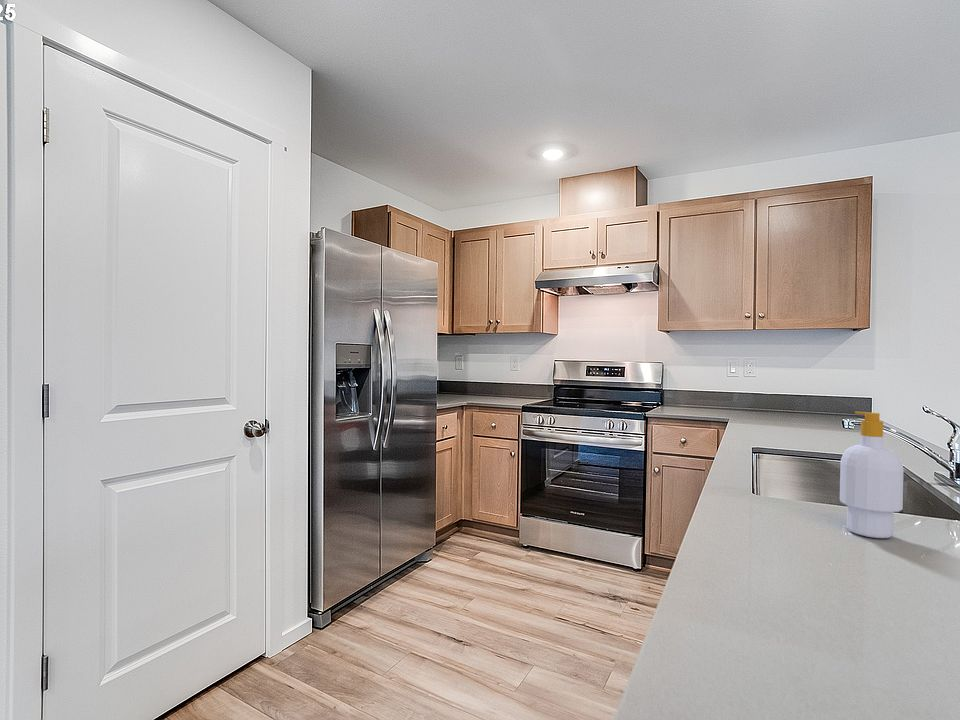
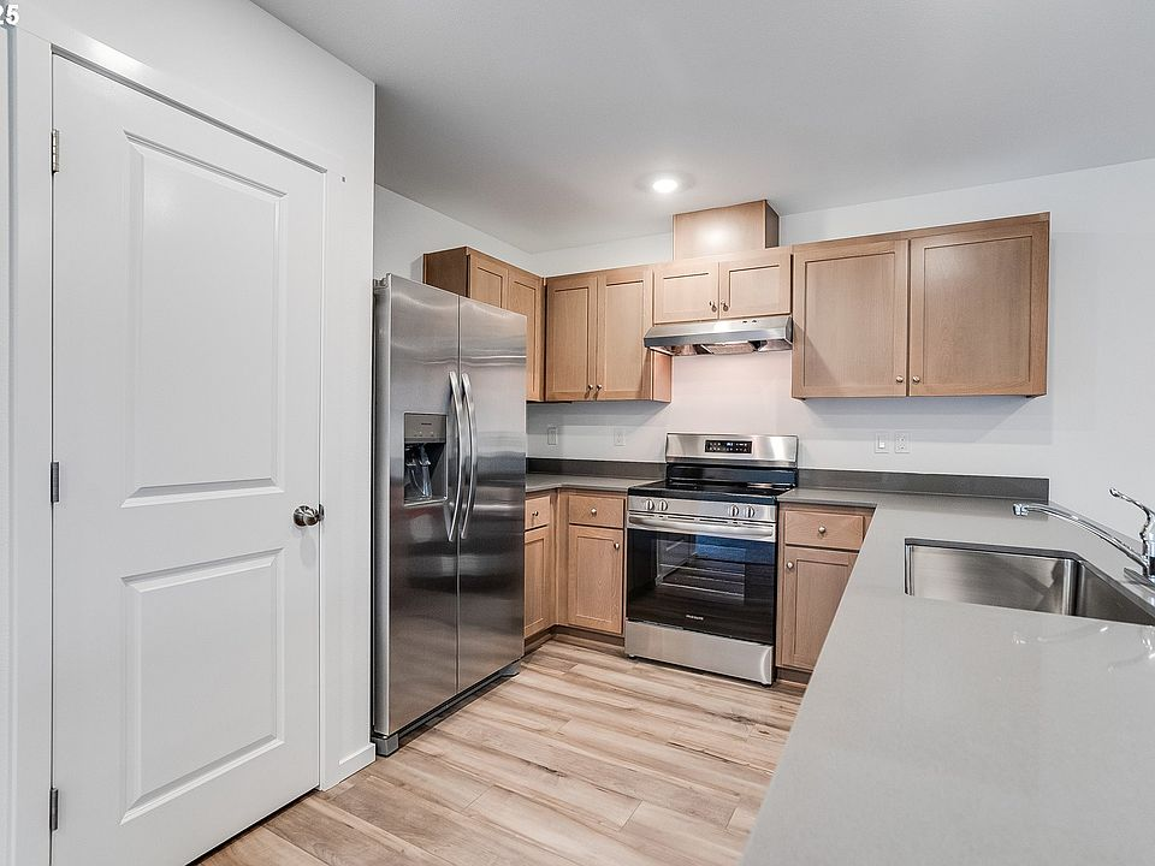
- soap bottle [839,410,905,539]
